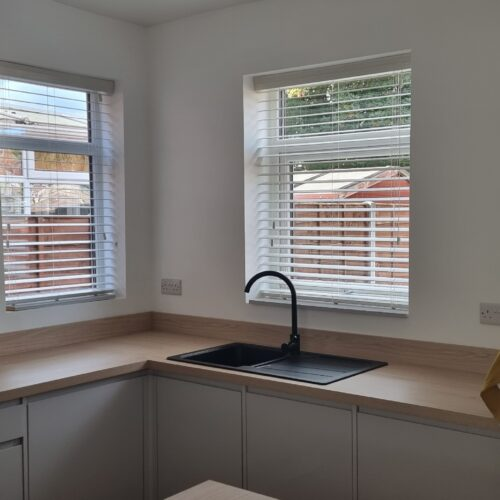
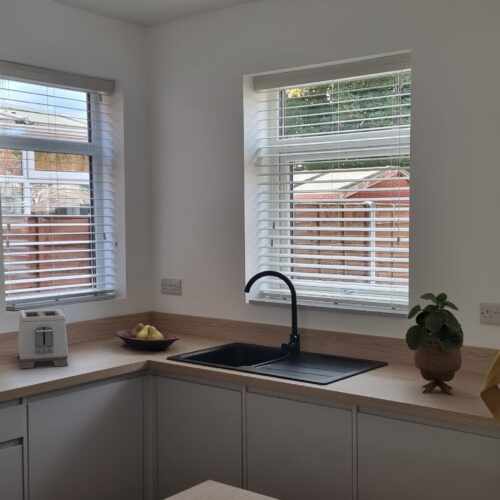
+ toaster [17,308,69,370]
+ fruit bowl [115,322,181,352]
+ potted plant [405,292,465,395]
